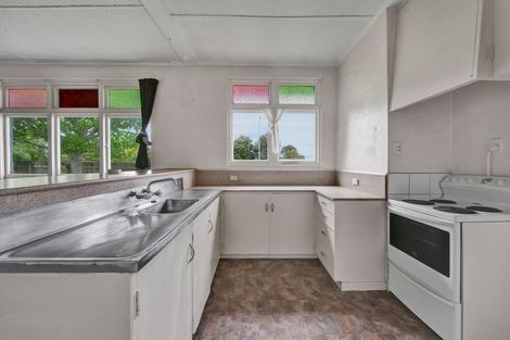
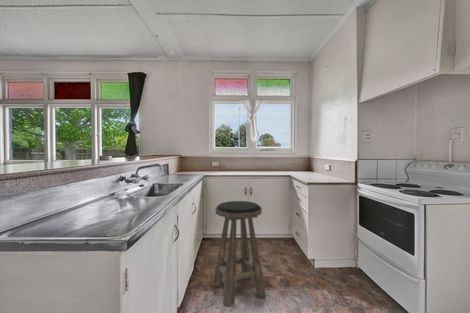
+ stool [212,200,267,308]
